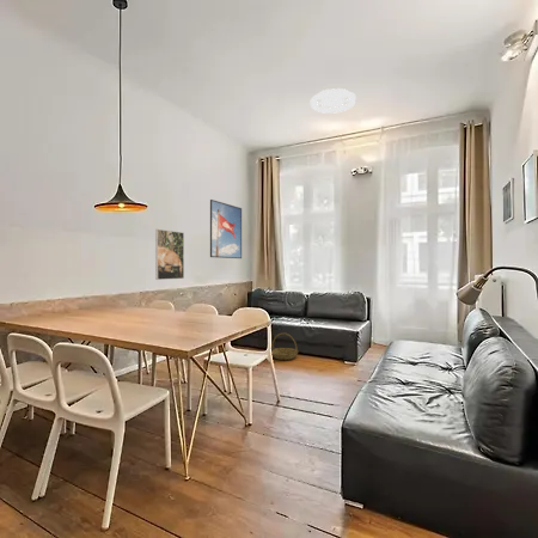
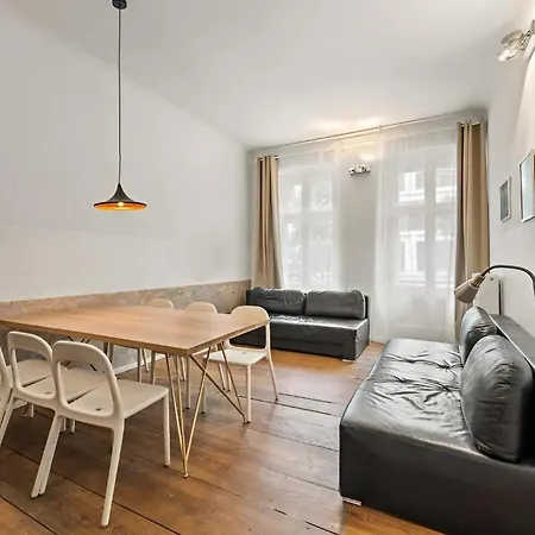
- ceiling light [310,87,357,115]
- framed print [154,228,185,281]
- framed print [209,198,243,259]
- basket [271,332,299,361]
